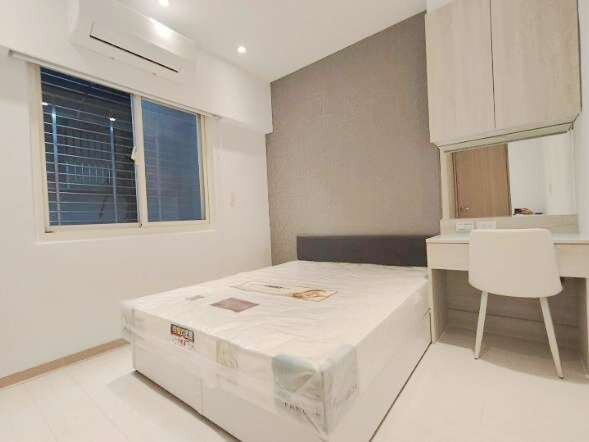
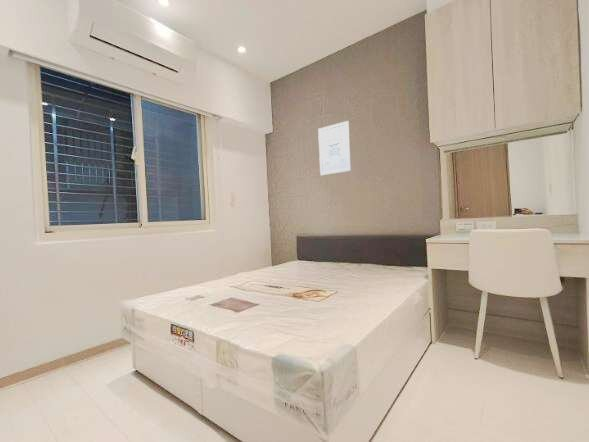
+ wall art [317,120,352,176]
